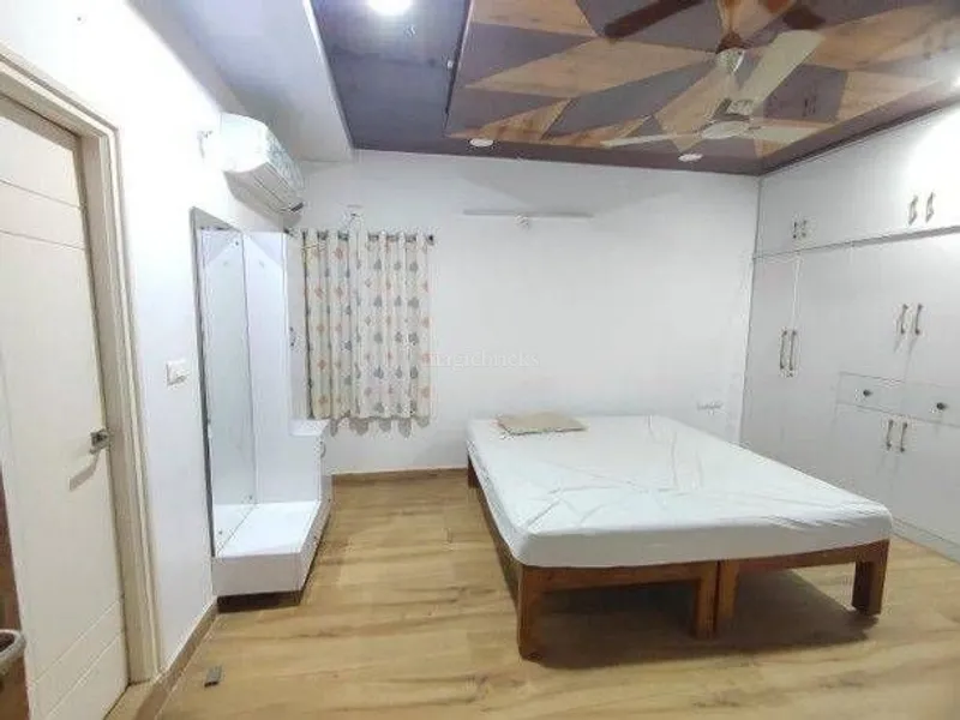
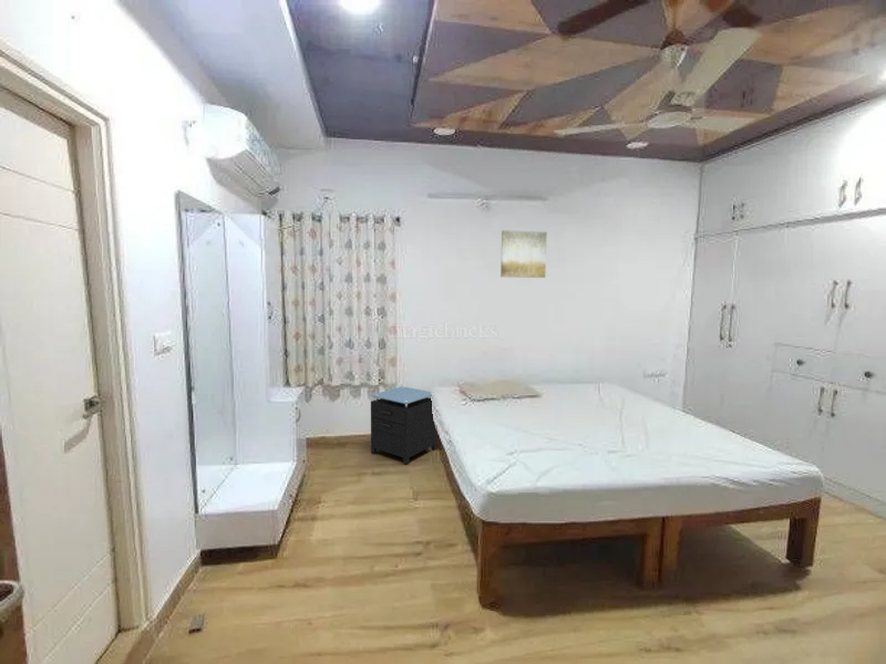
+ nightstand [370,385,437,466]
+ wall art [499,229,548,279]
